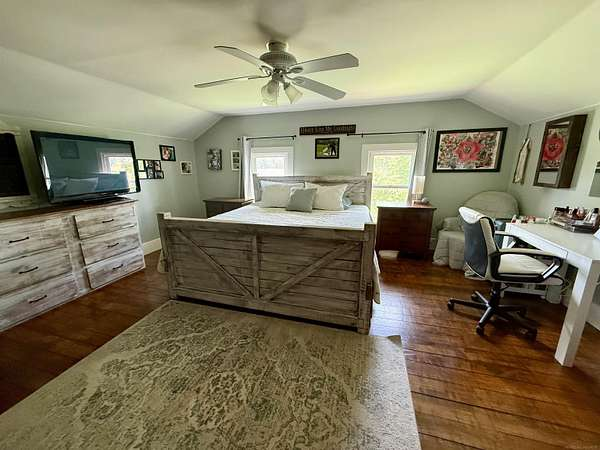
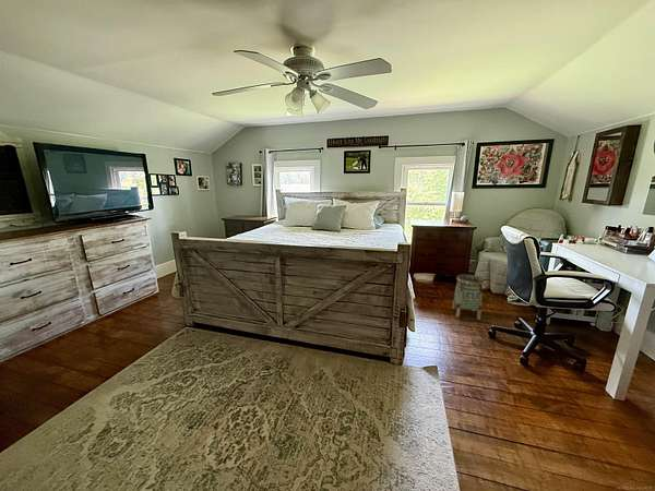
+ basket [451,273,485,321]
